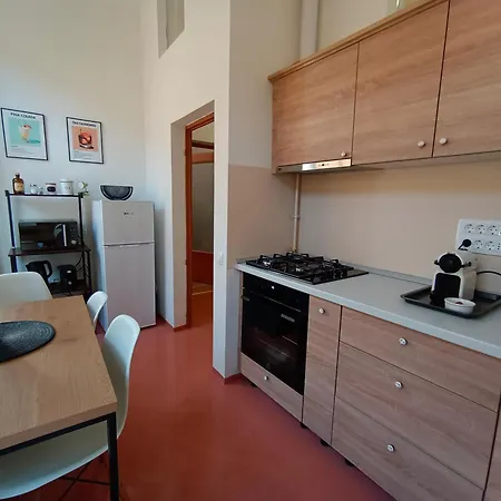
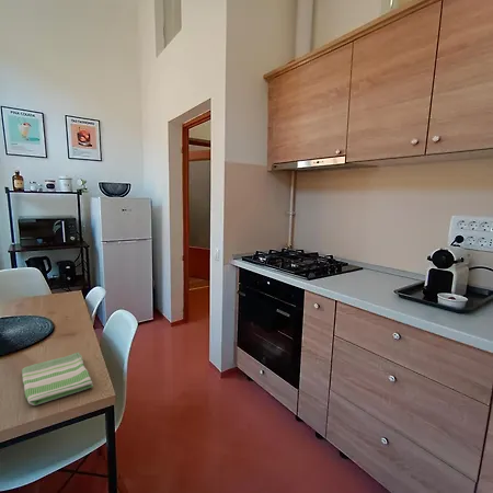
+ dish towel [21,352,94,406]
